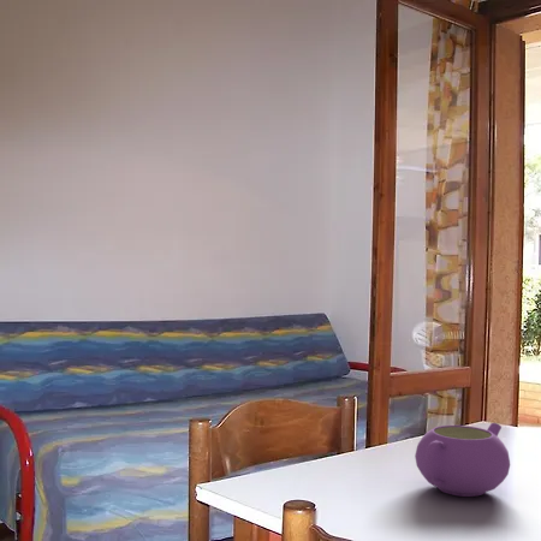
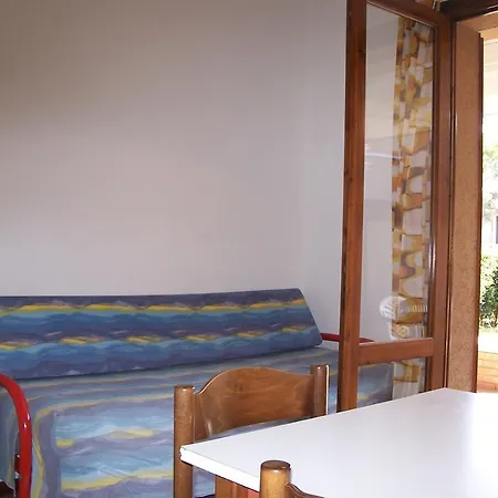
- teapot [414,422,511,498]
